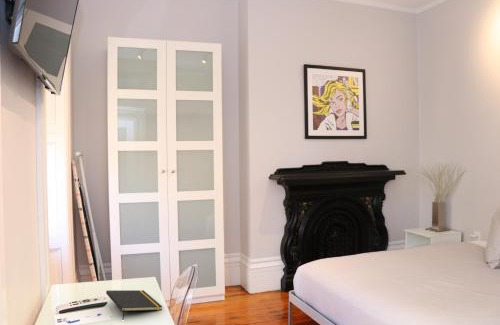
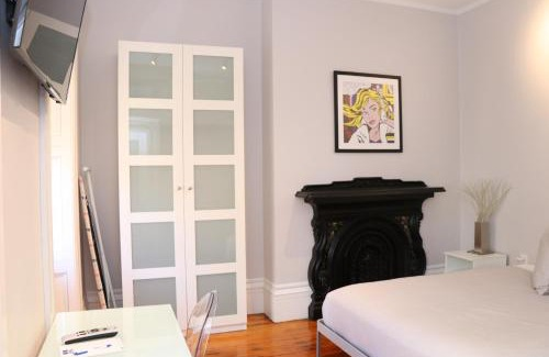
- notepad [105,289,163,319]
